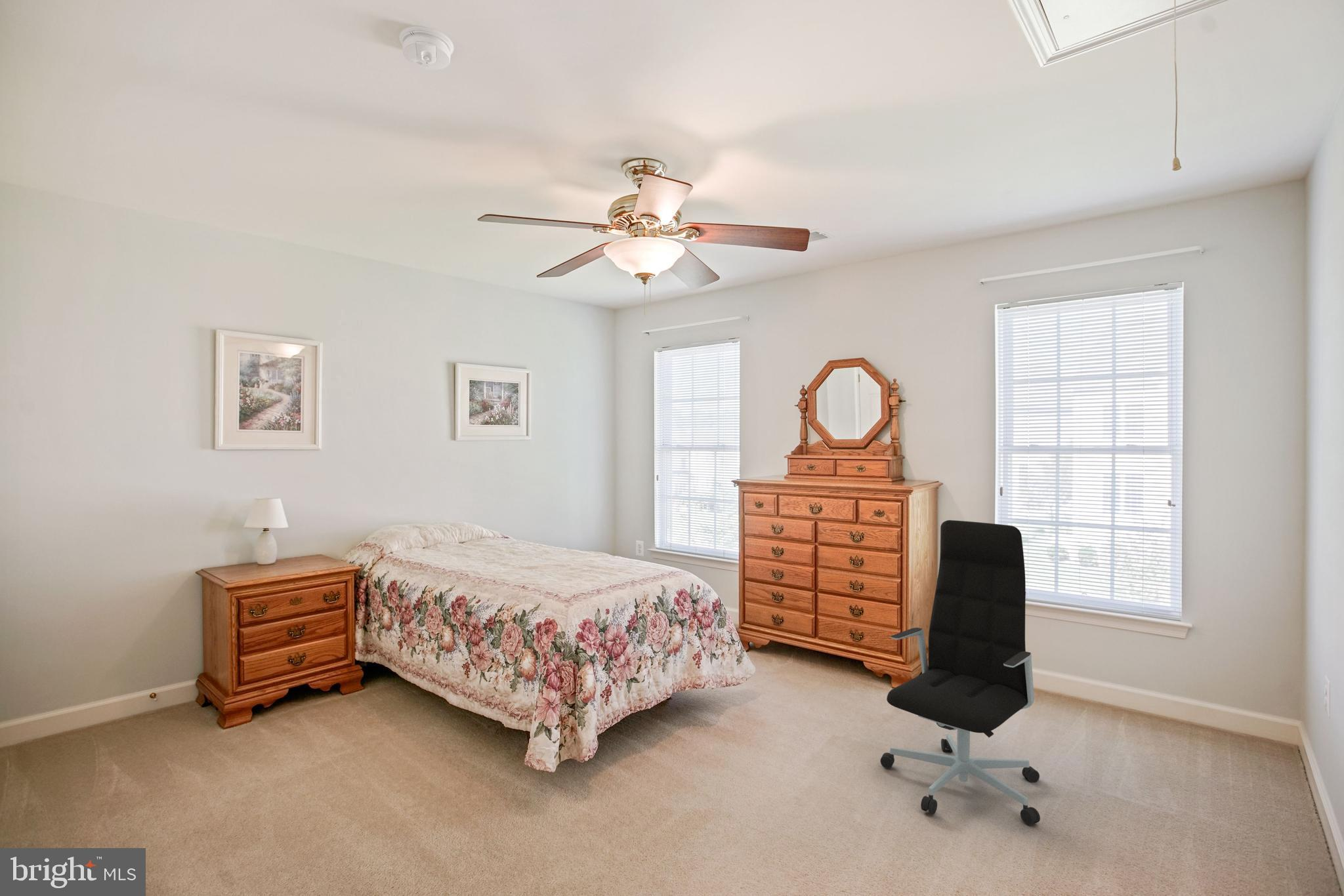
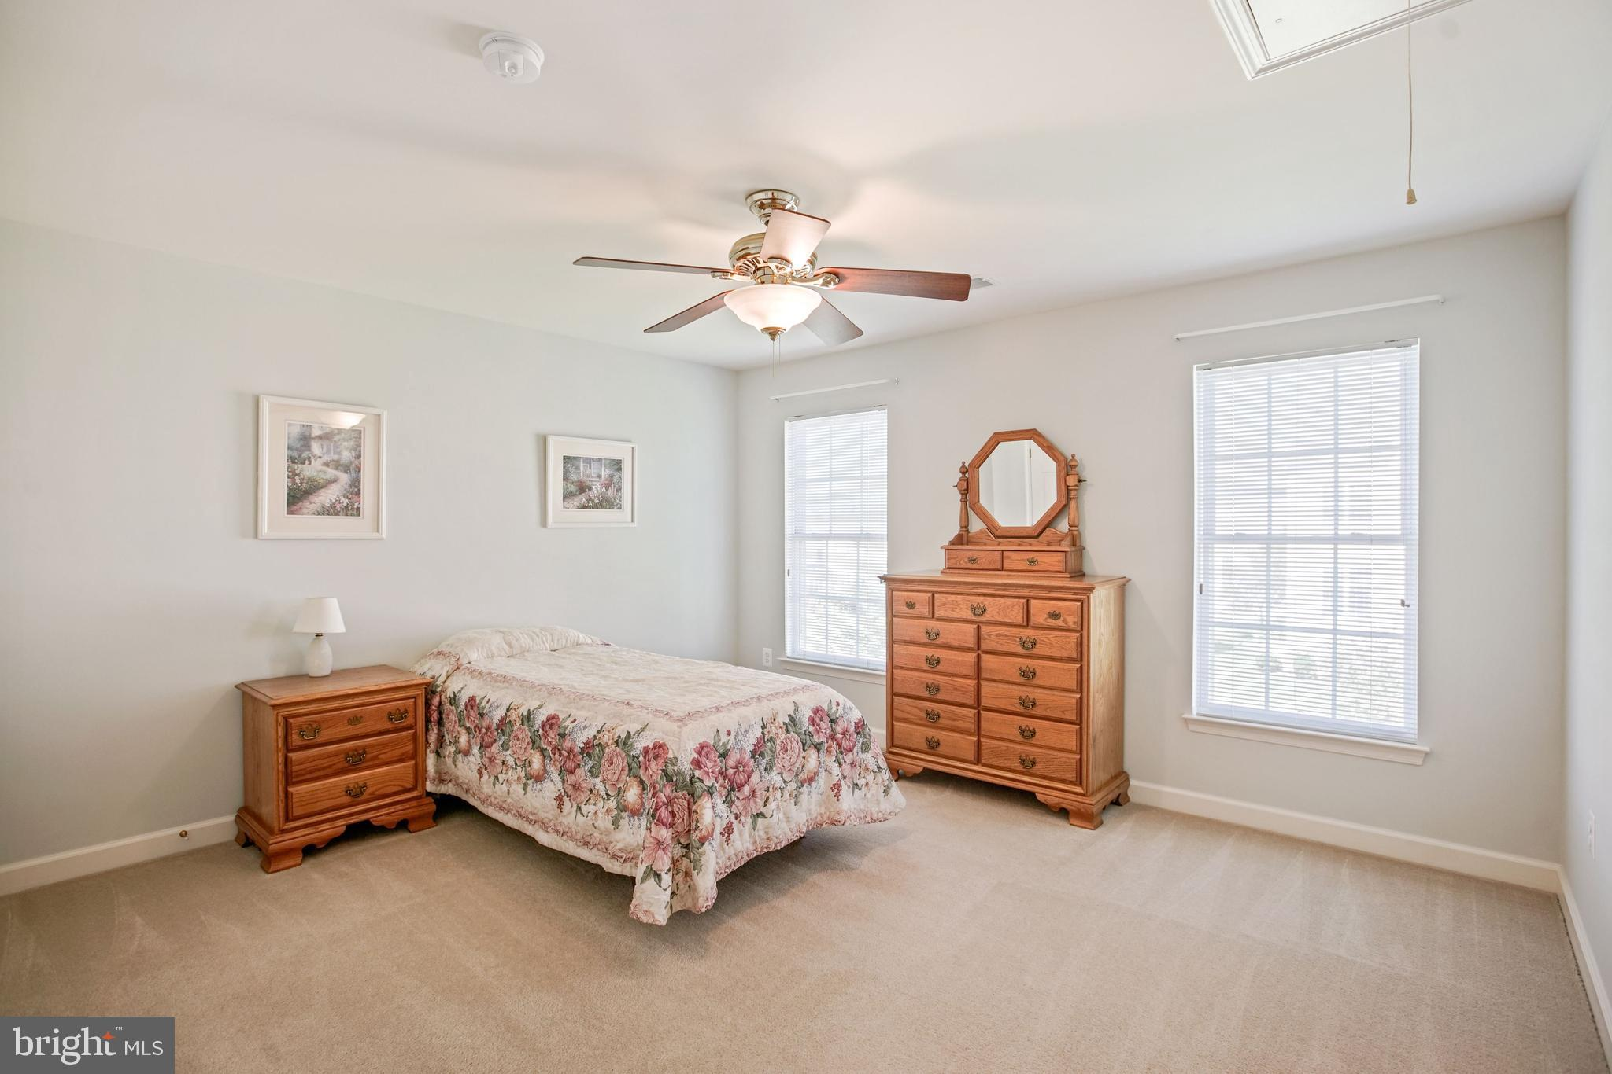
- office chair [880,519,1041,826]
